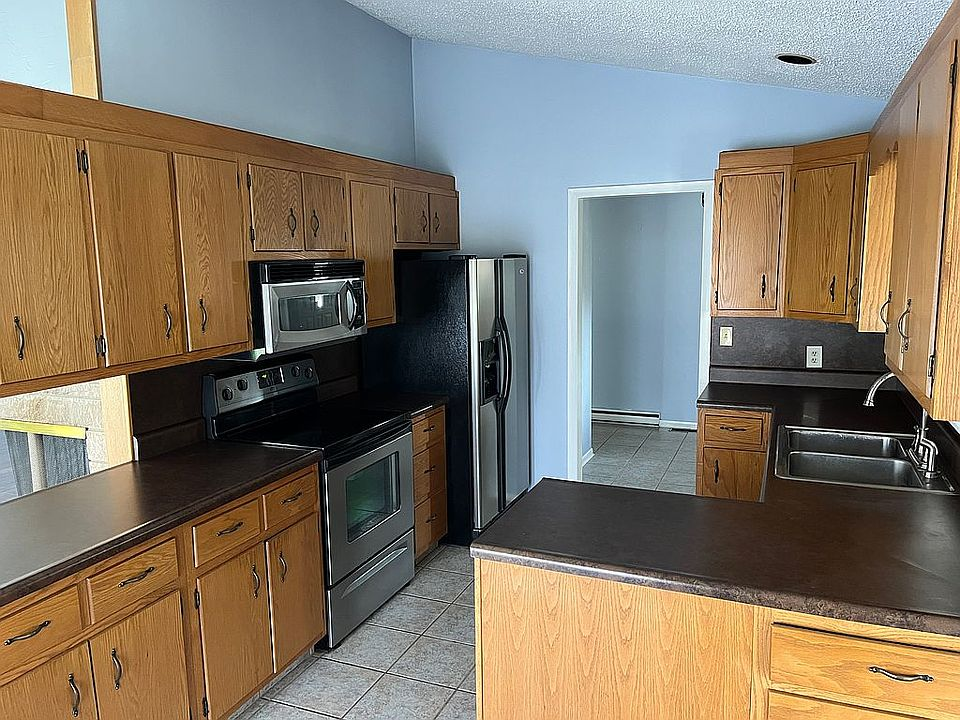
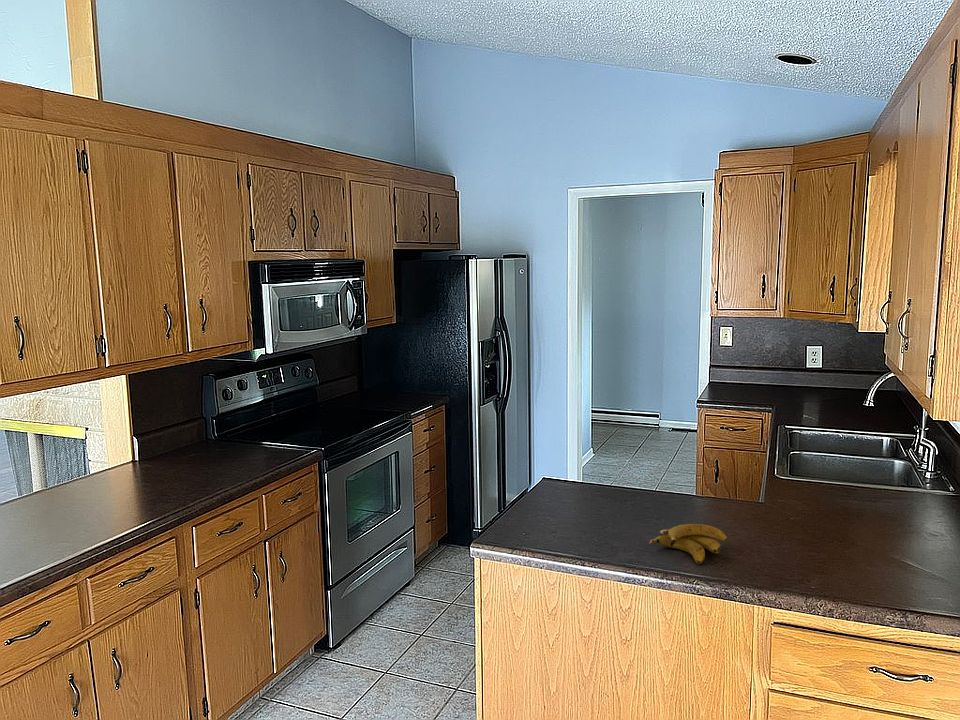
+ banana [648,523,728,565]
